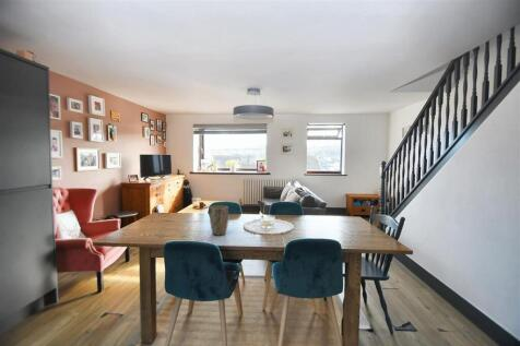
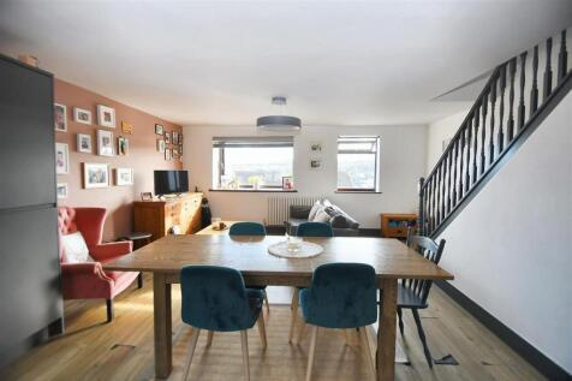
- plant pot [209,204,229,237]
